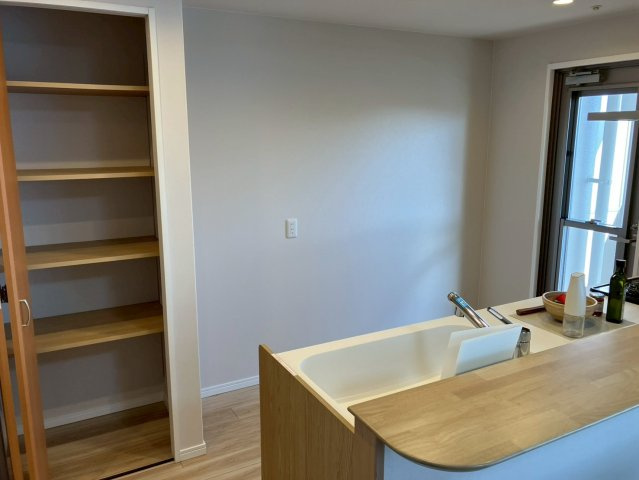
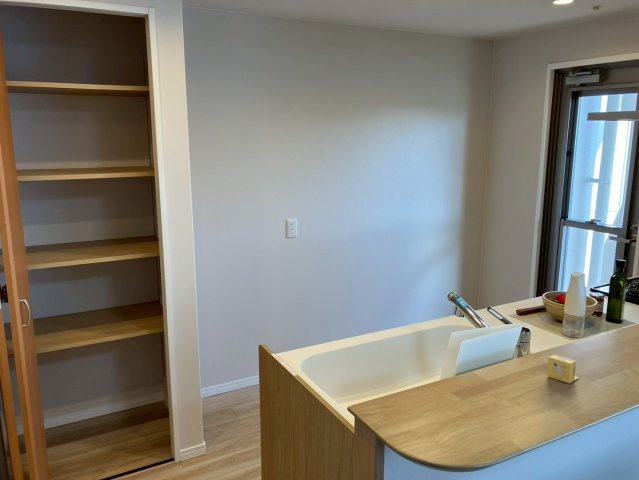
+ tea box [547,354,580,384]
